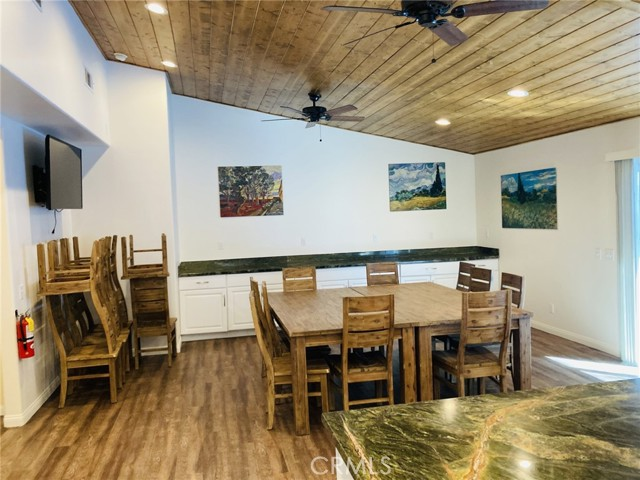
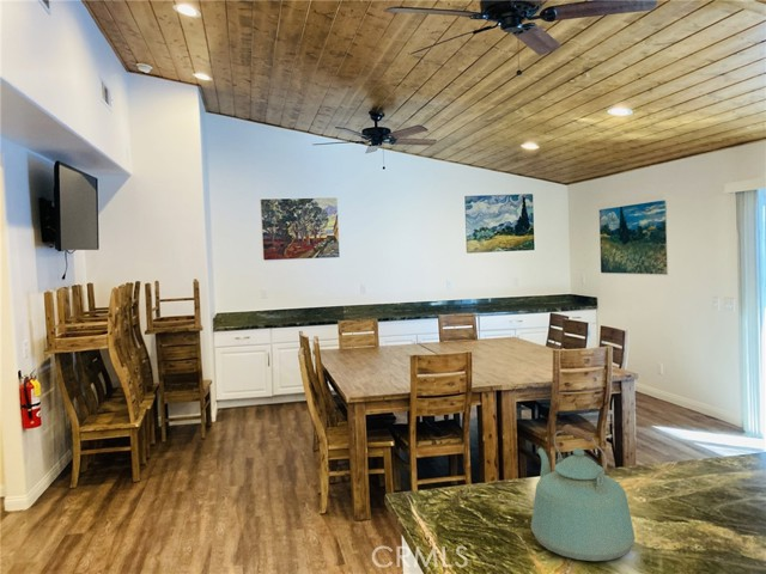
+ kettle [530,423,636,562]
